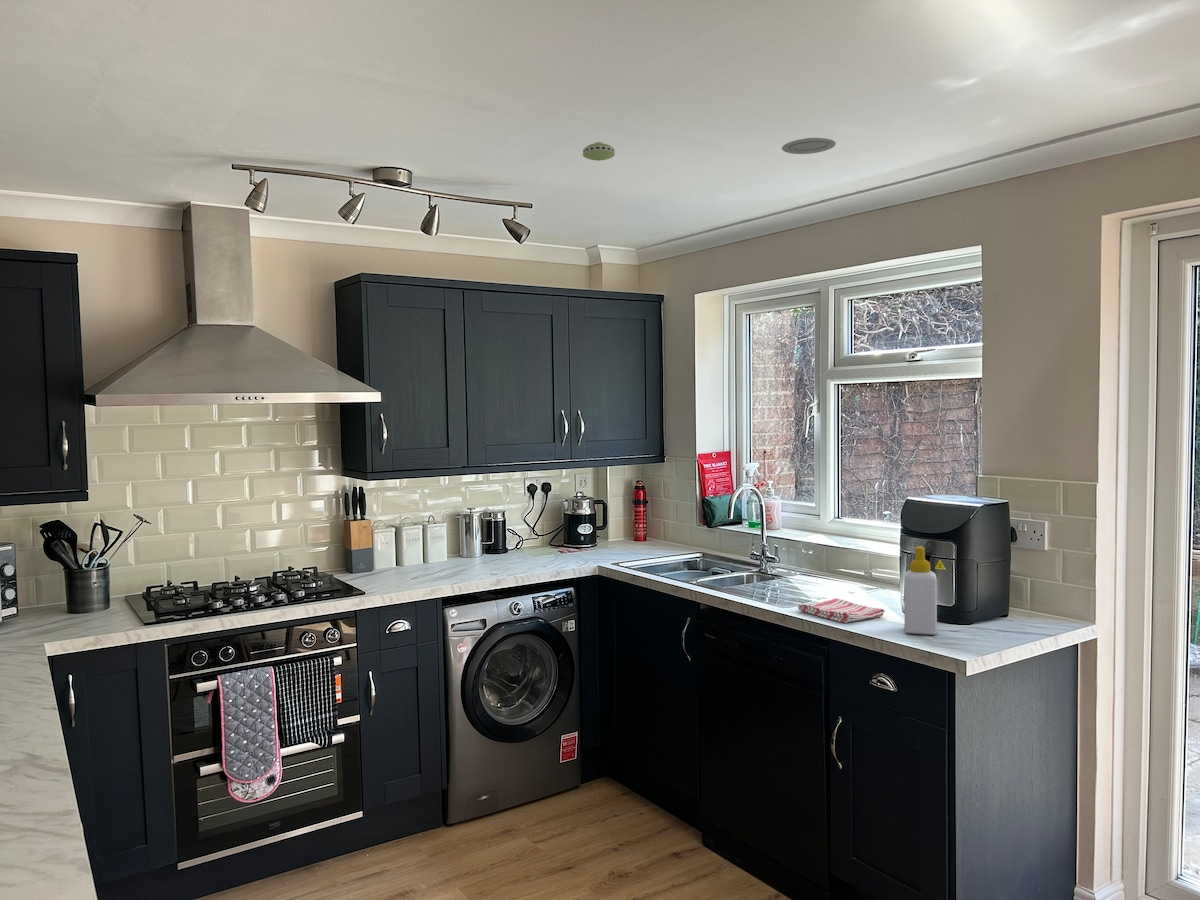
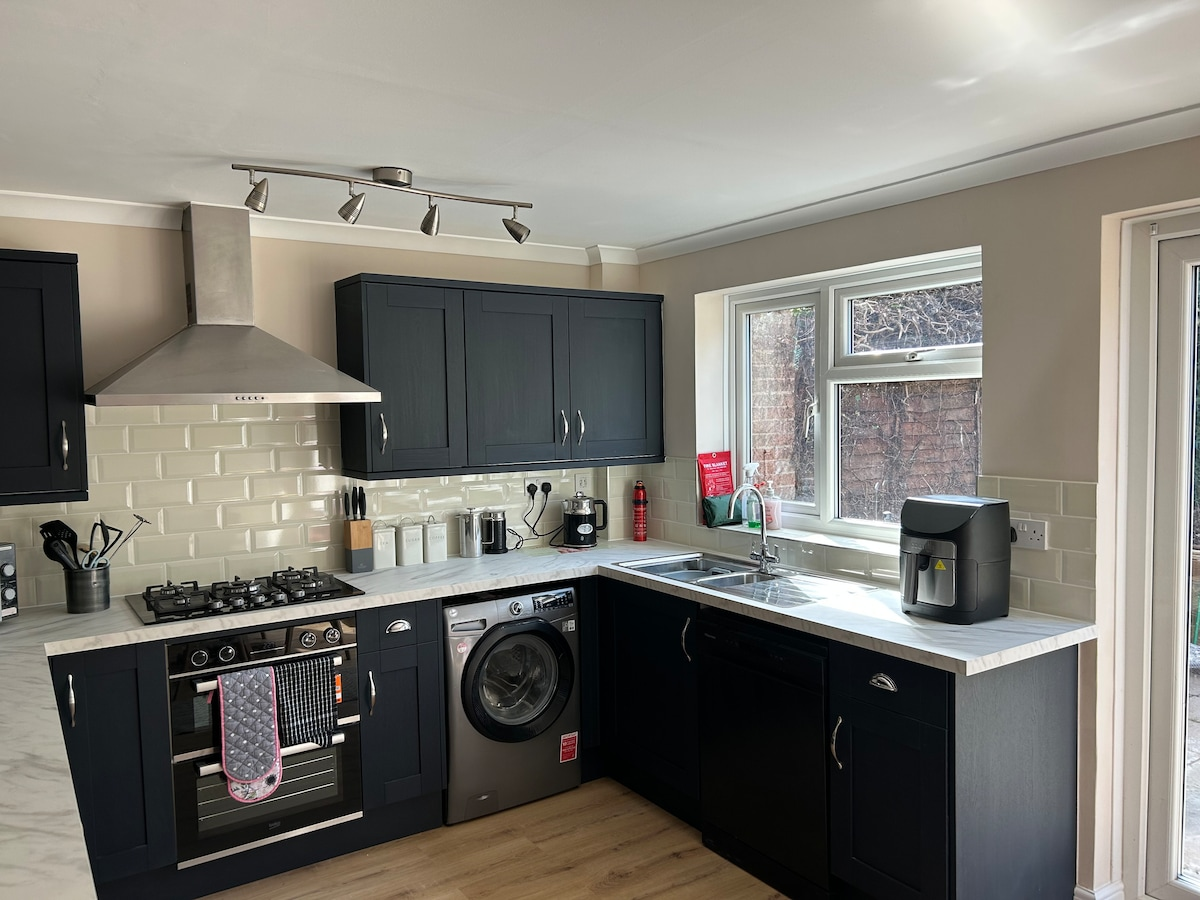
- dish towel [797,597,885,624]
- smoke detector [582,141,616,162]
- soap bottle [903,545,938,636]
- recessed light [781,137,837,155]
